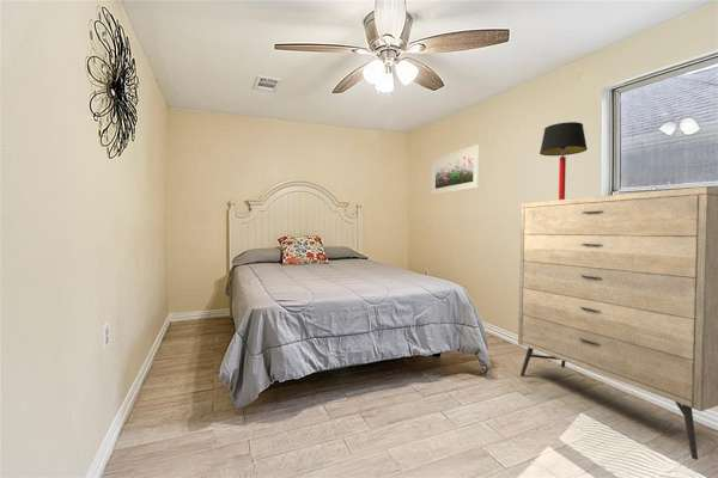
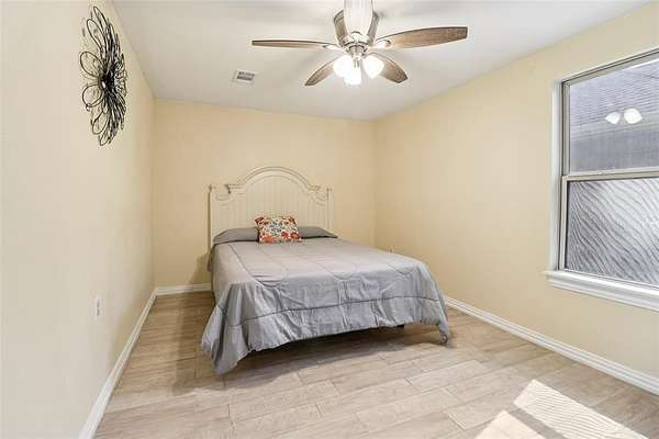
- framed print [431,143,481,196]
- table lamp [538,121,589,200]
- dresser [517,186,718,461]
